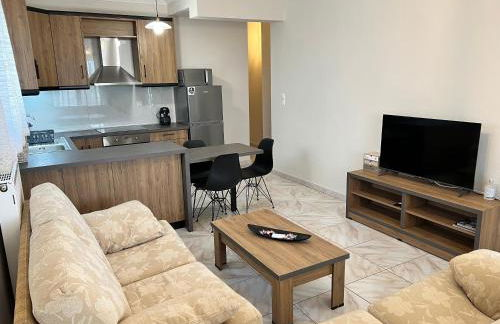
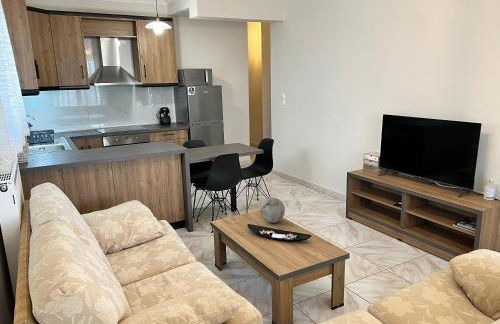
+ decorative orb [259,196,286,224]
